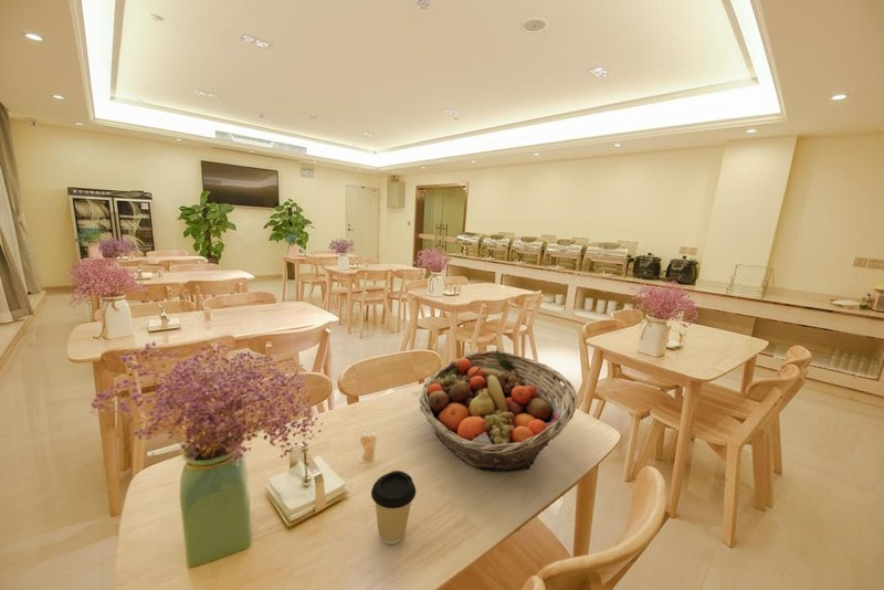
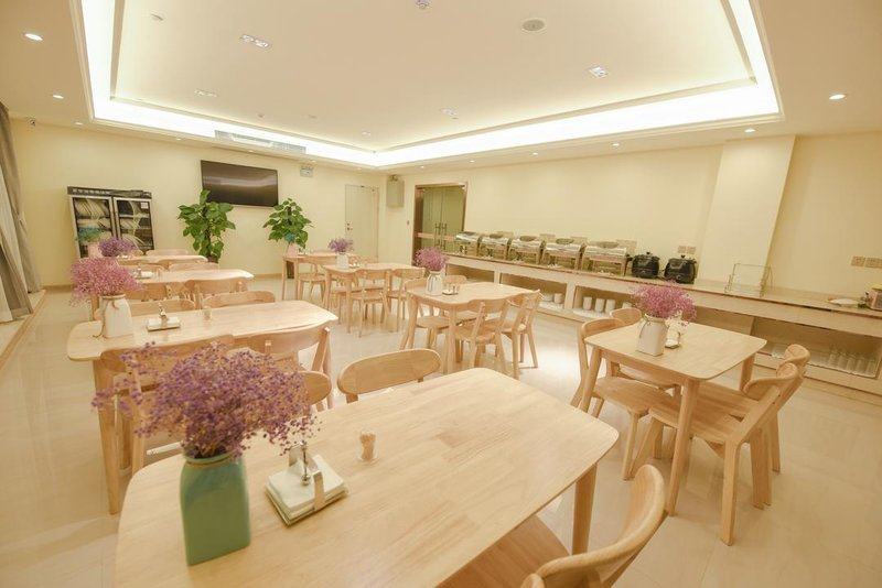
- coffee cup [370,470,417,545]
- fruit basket [419,349,578,473]
